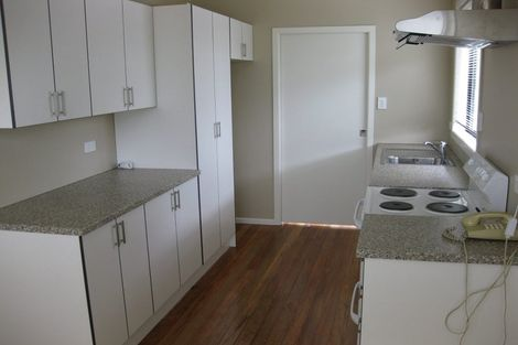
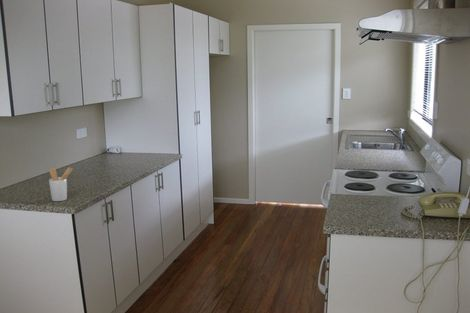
+ utensil holder [48,167,74,202]
